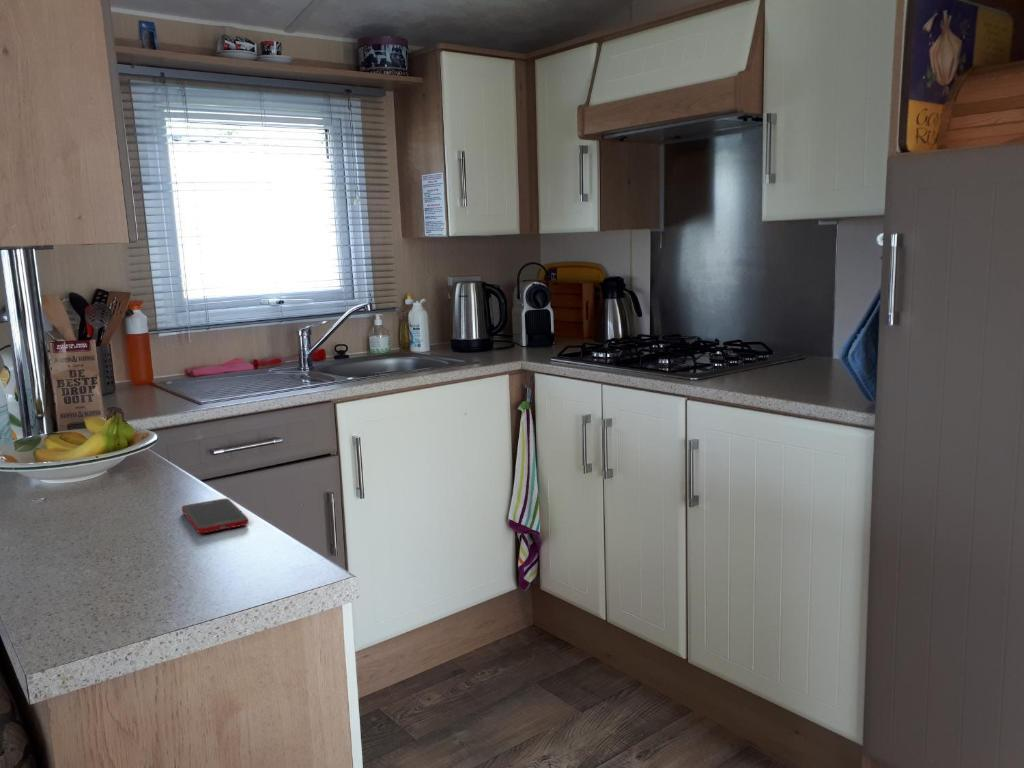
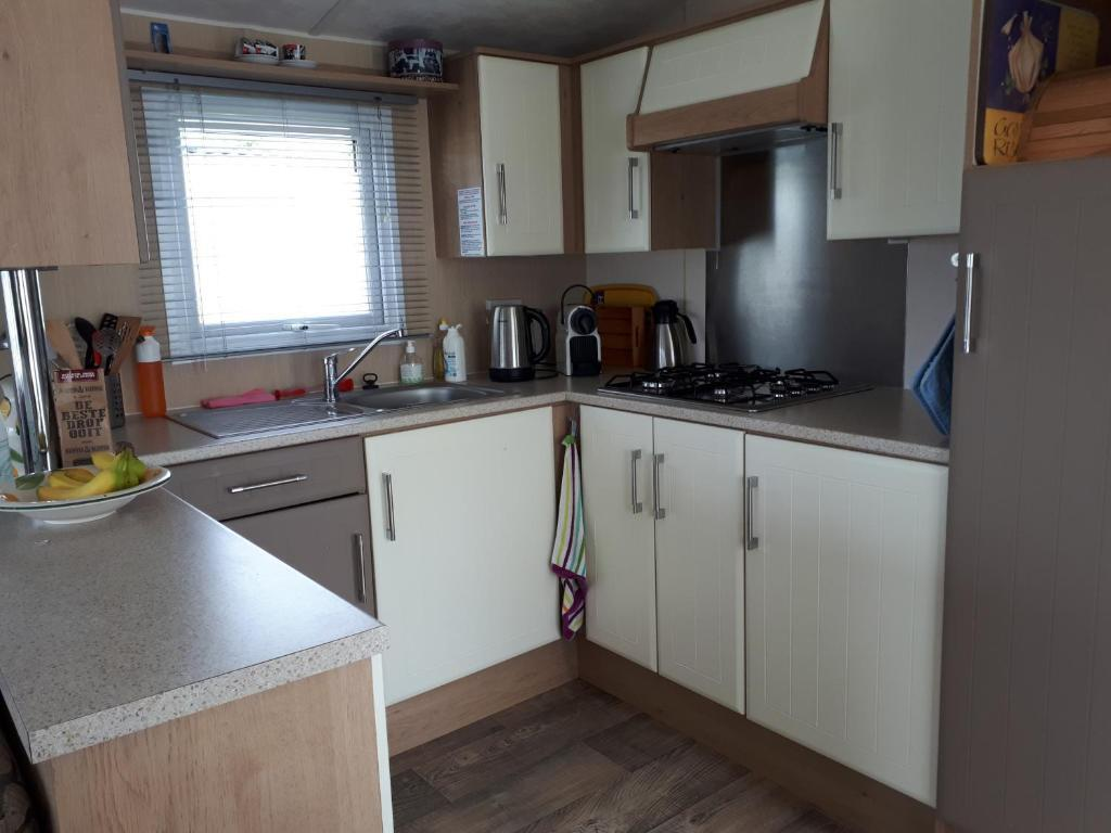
- cell phone [181,497,250,534]
